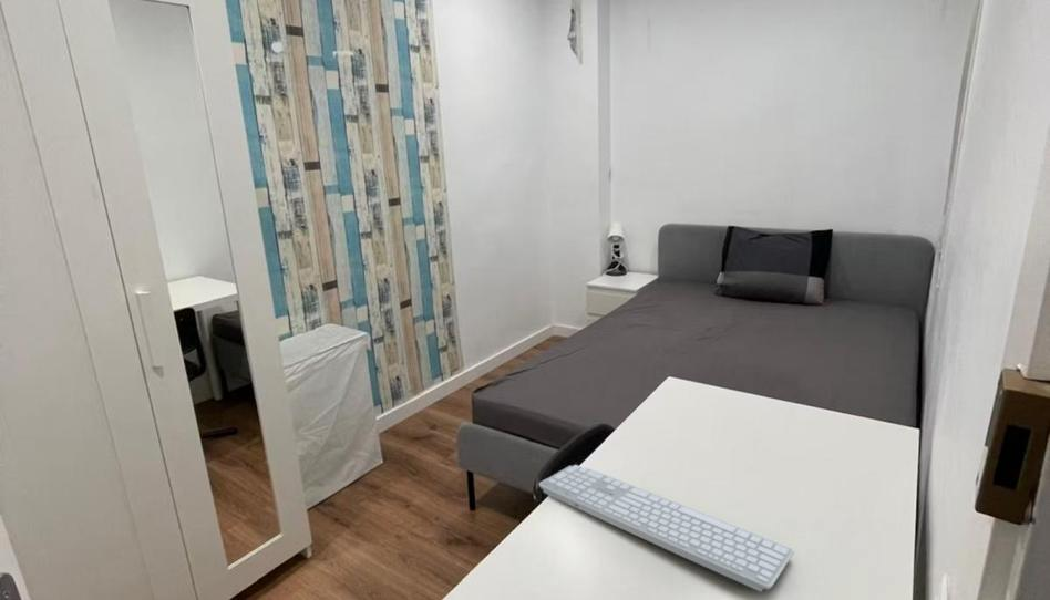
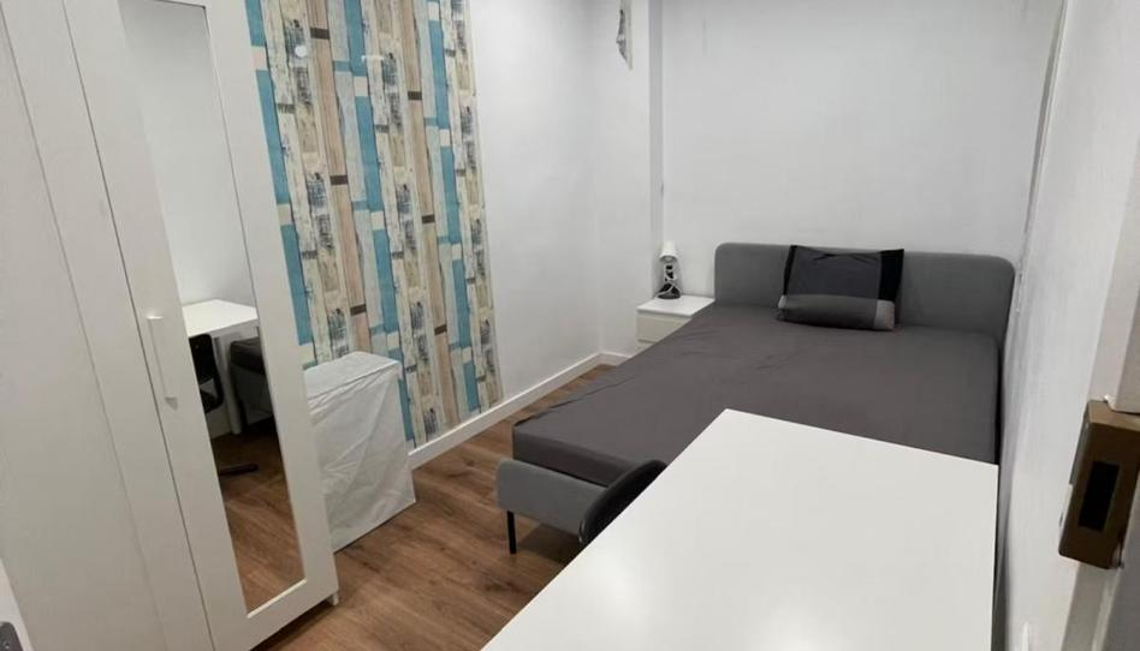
- keyboard [538,464,795,593]
